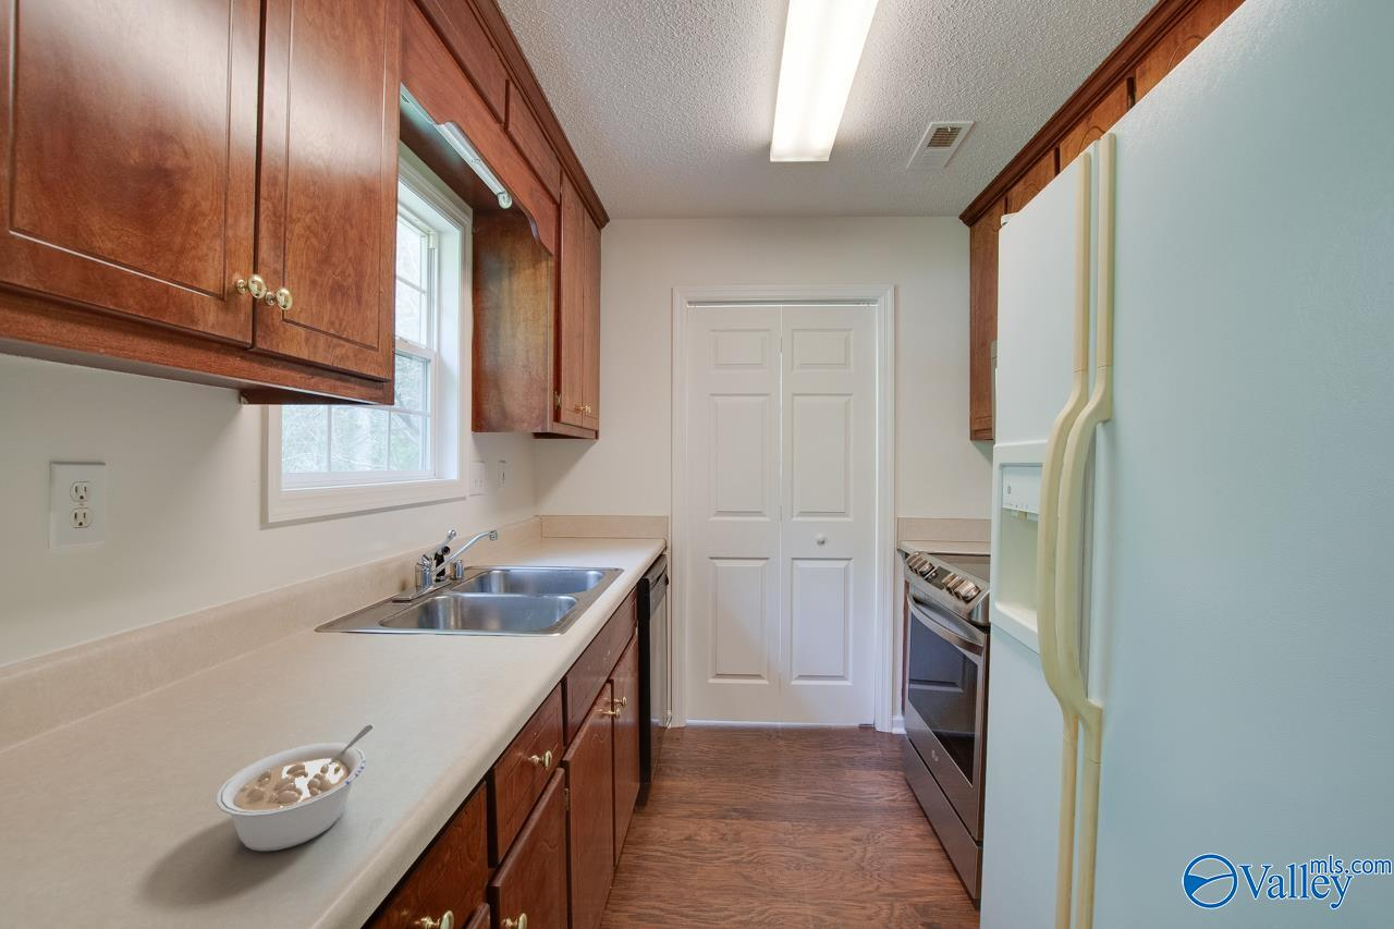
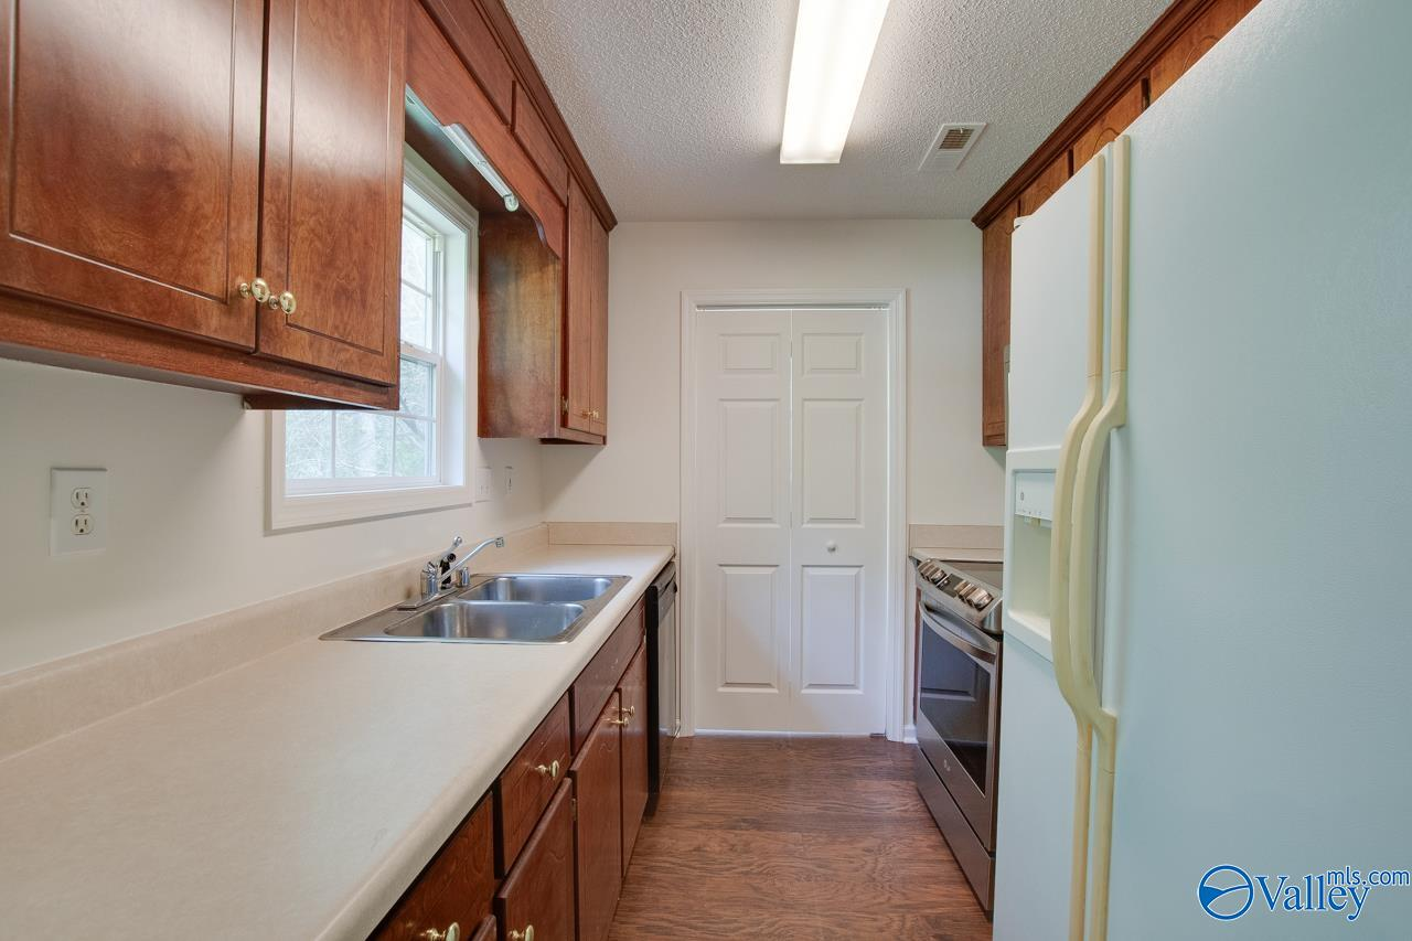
- legume [216,724,375,852]
